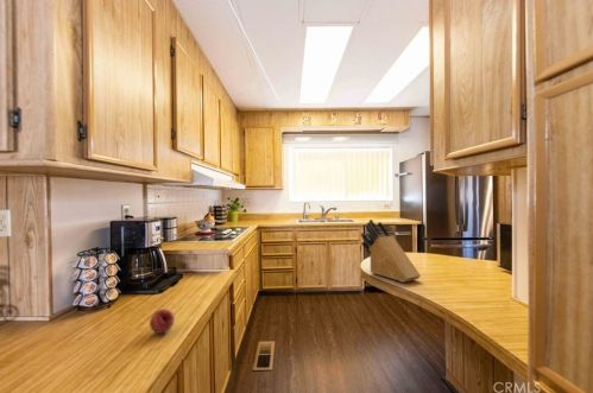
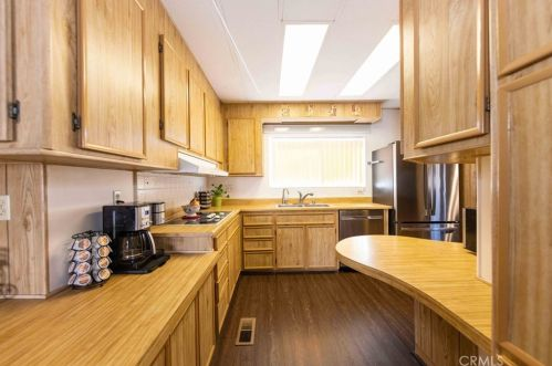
- fruit [149,308,176,335]
- knife block [360,218,422,284]
